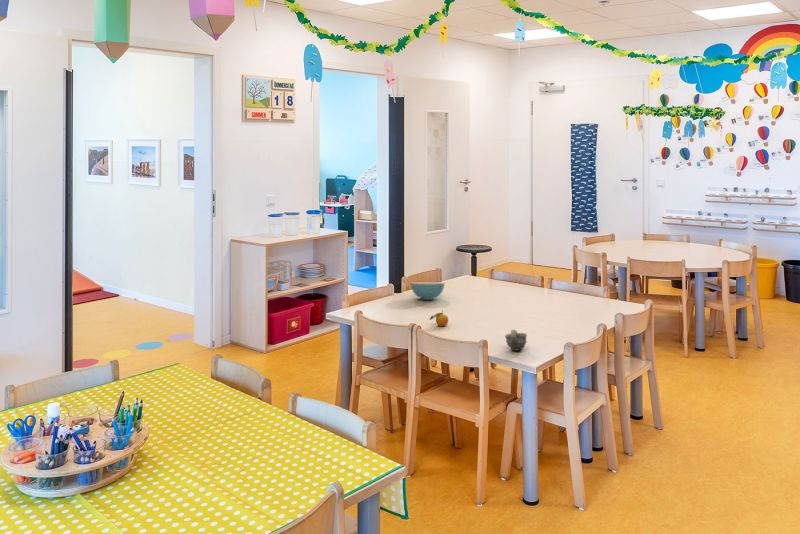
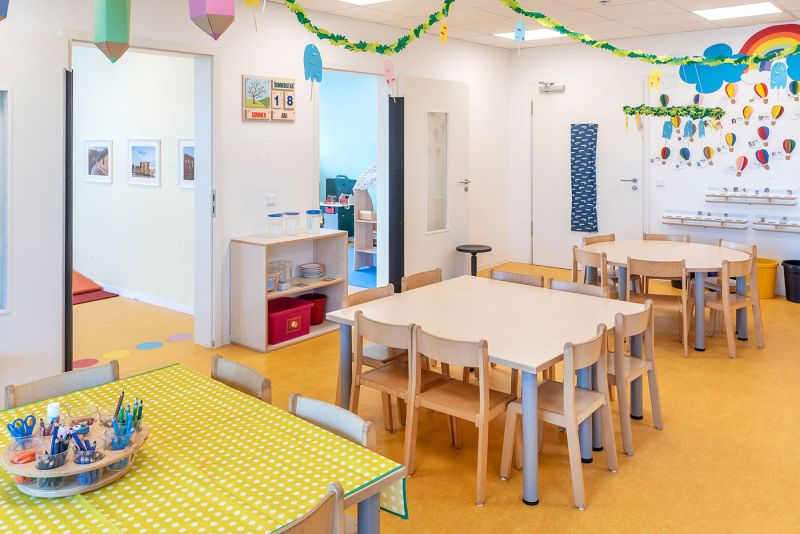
- cereal bowl [410,281,446,301]
- cup [504,329,528,352]
- fruit [428,309,449,327]
